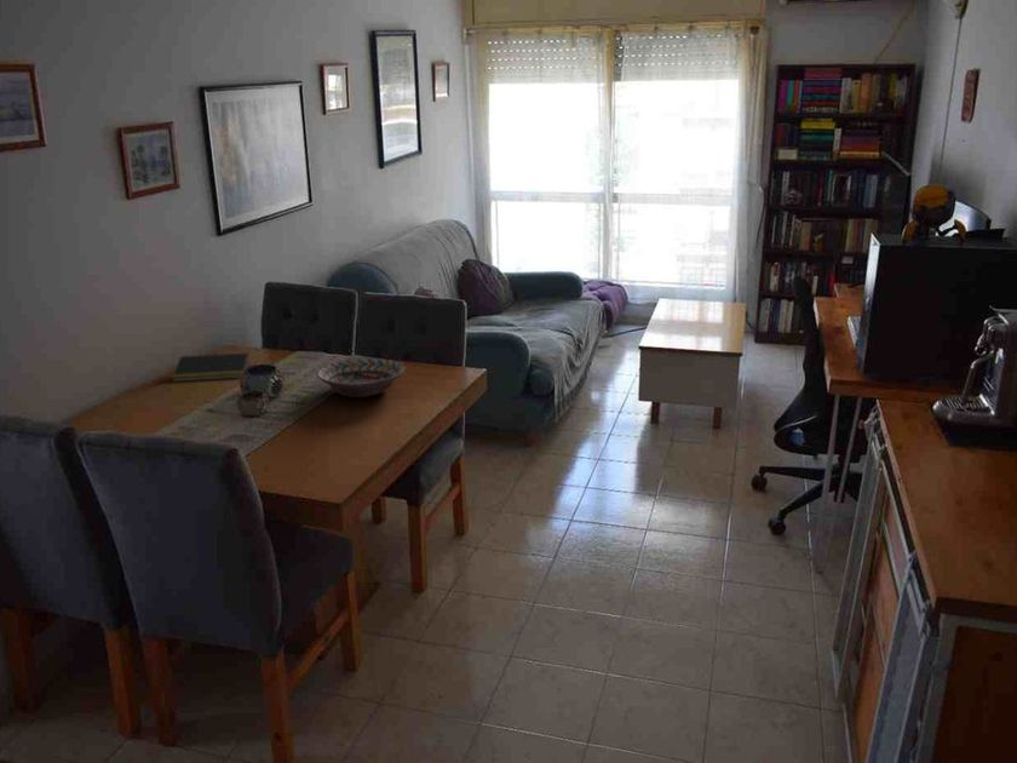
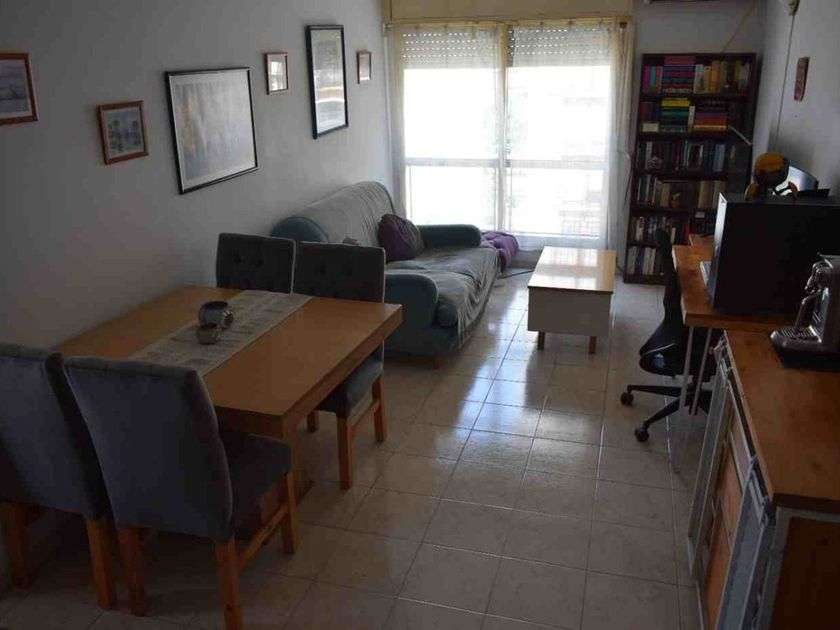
- notepad [171,351,249,383]
- decorative bowl [316,357,406,398]
